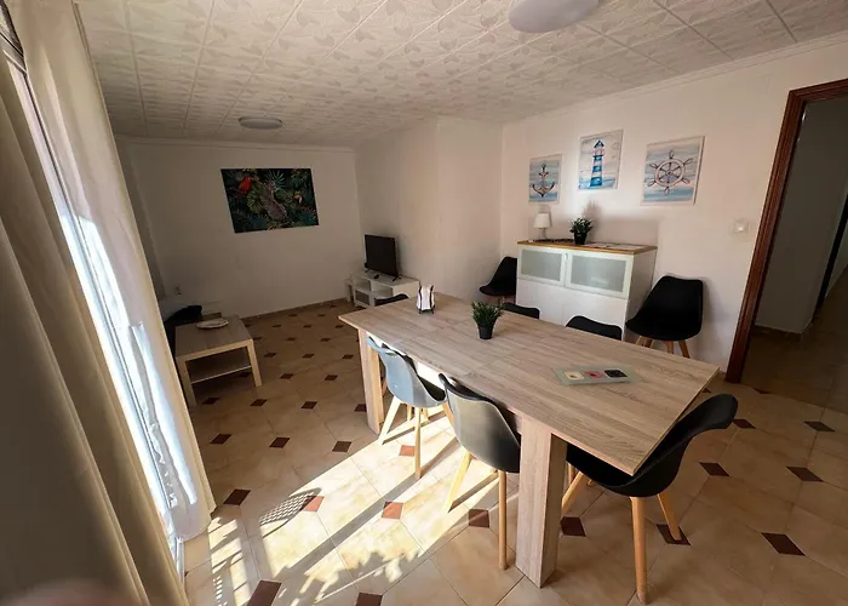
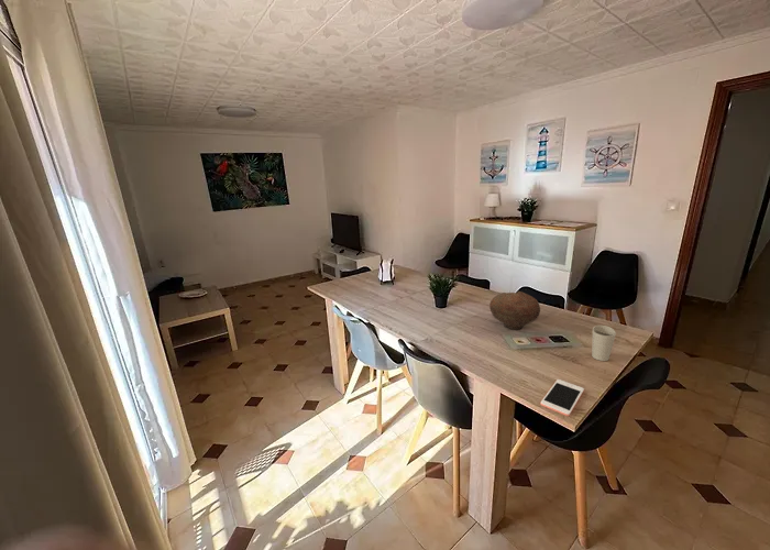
+ cell phone [540,378,585,417]
+ bowl [488,290,541,331]
+ cup [591,324,617,362]
